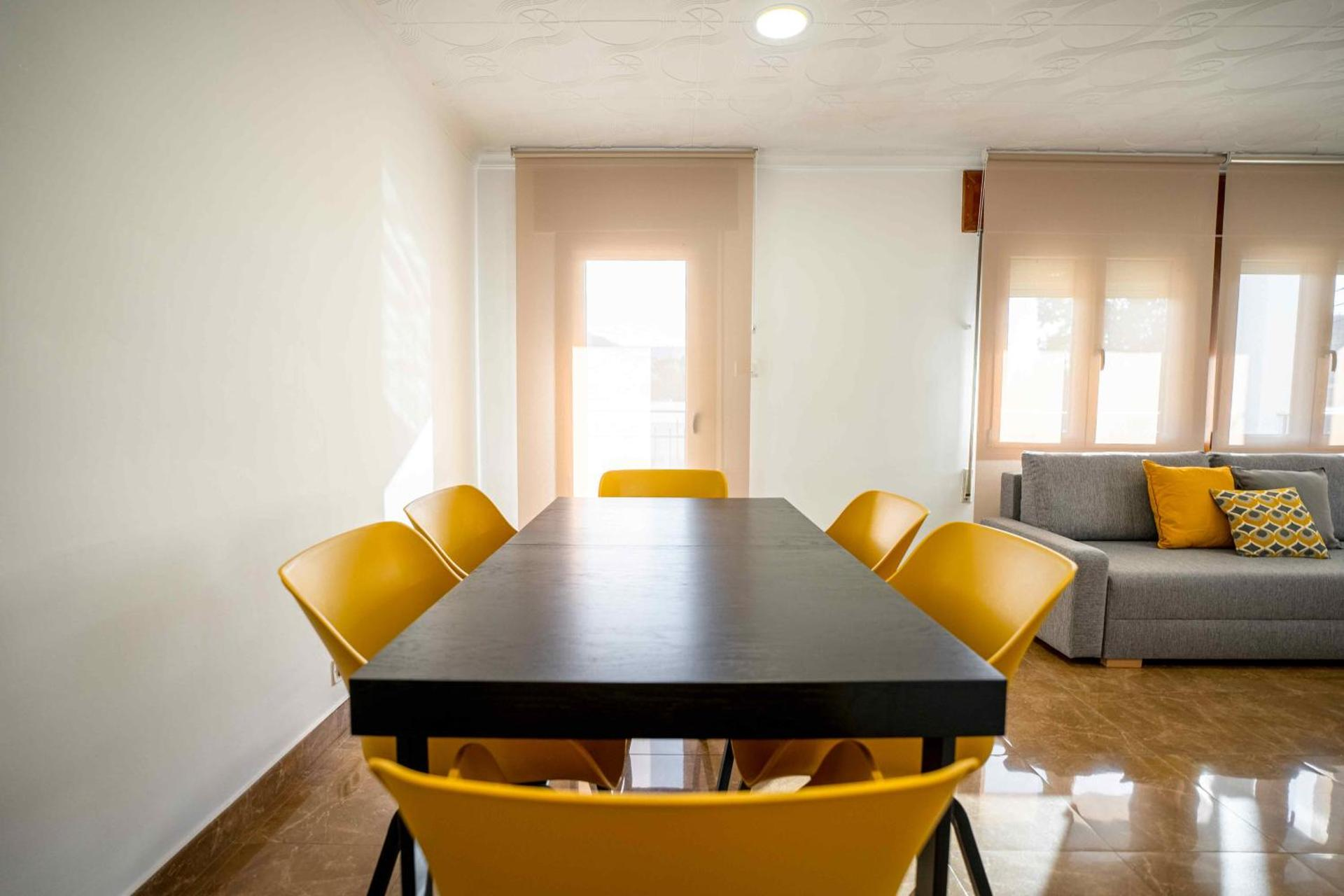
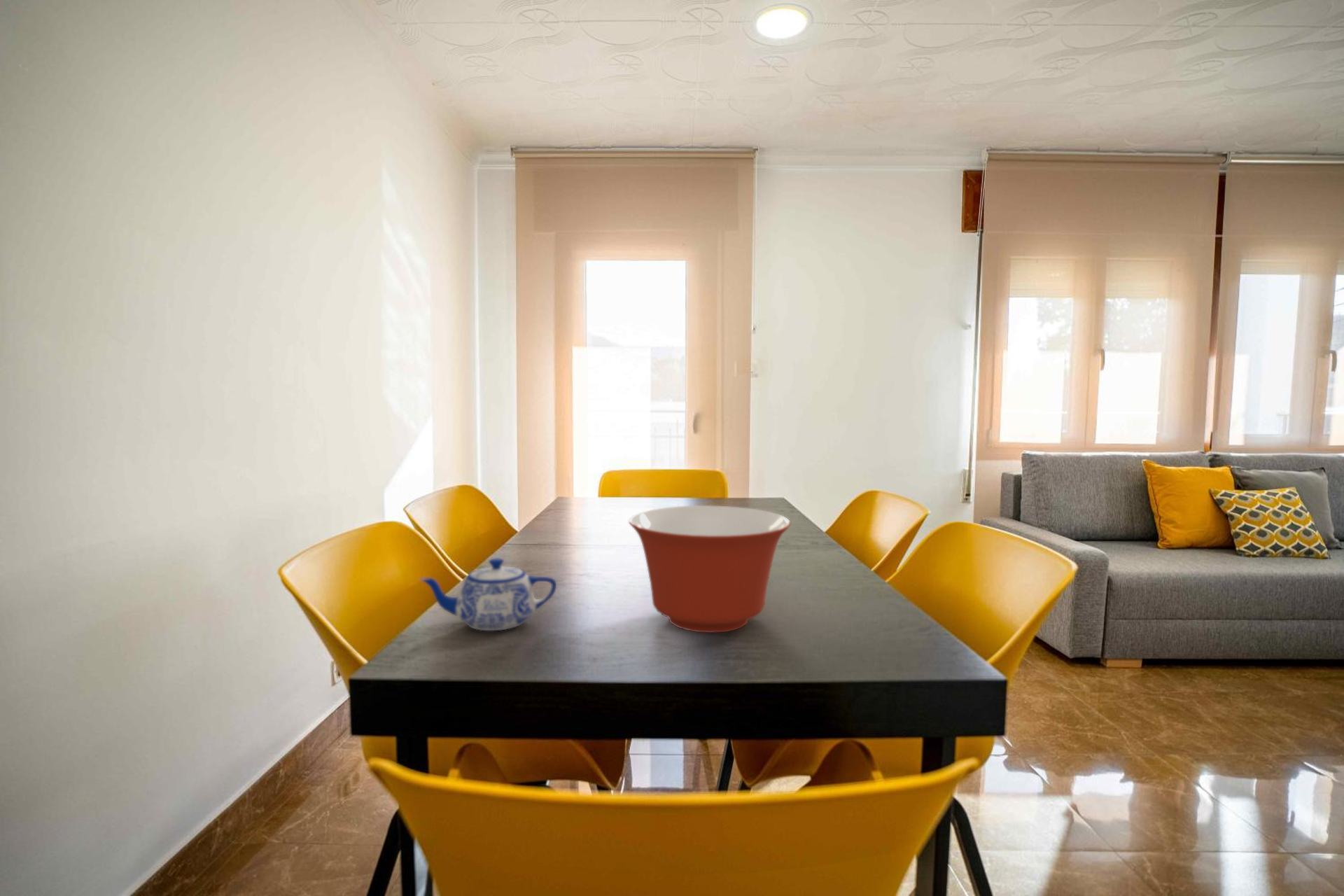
+ mixing bowl [628,505,792,633]
+ teapot [419,558,557,631]
